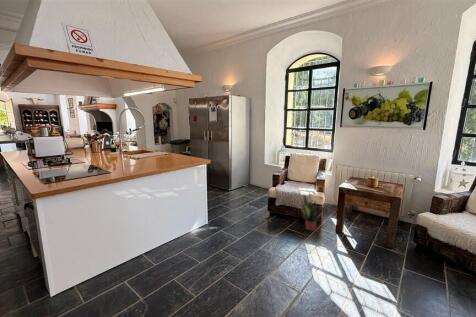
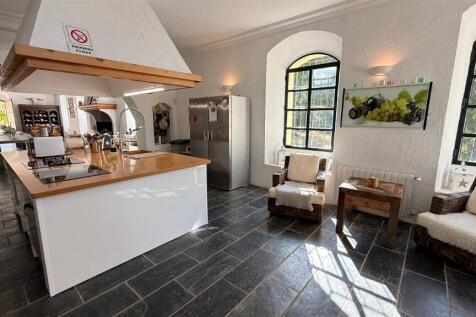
- potted plant [300,193,325,232]
